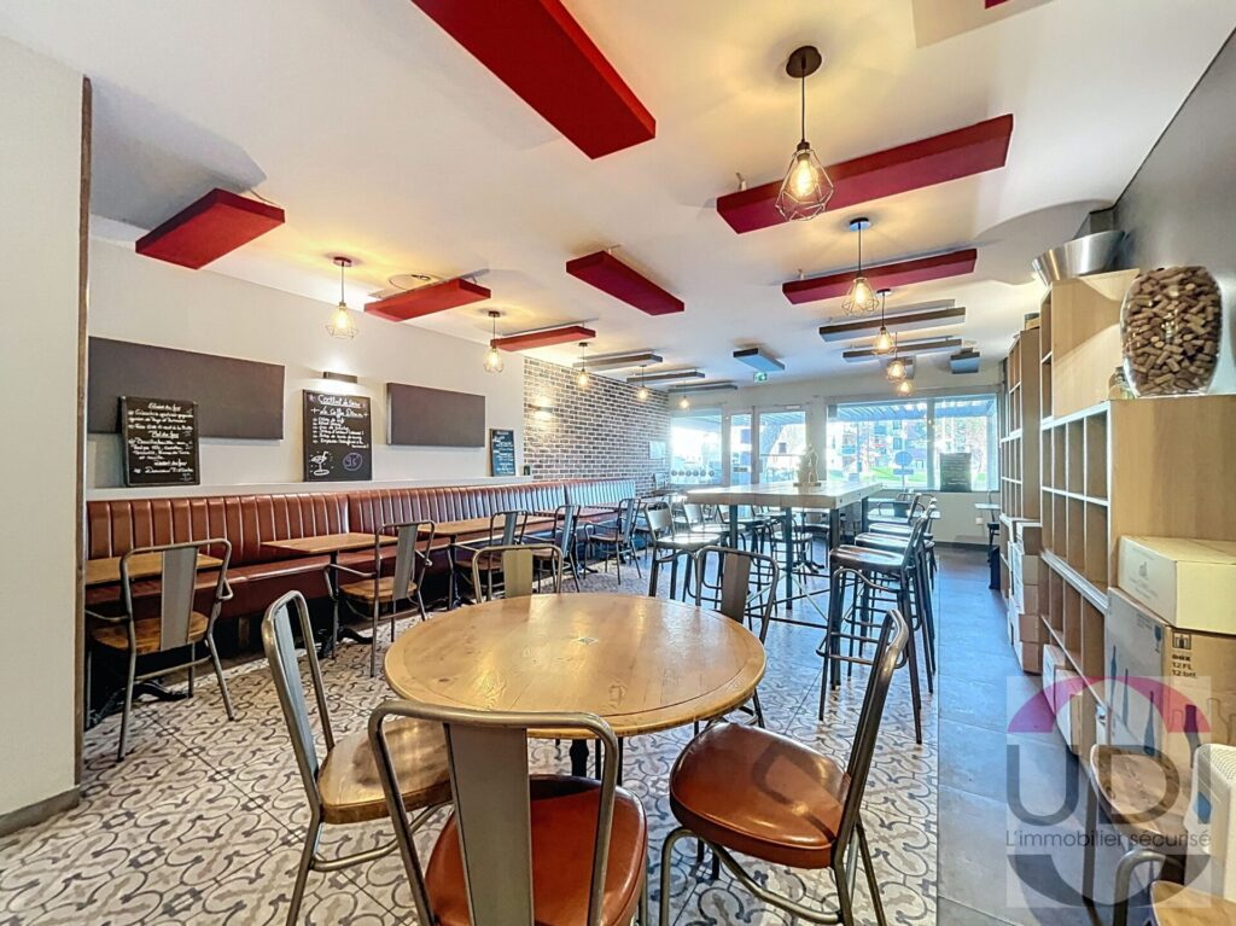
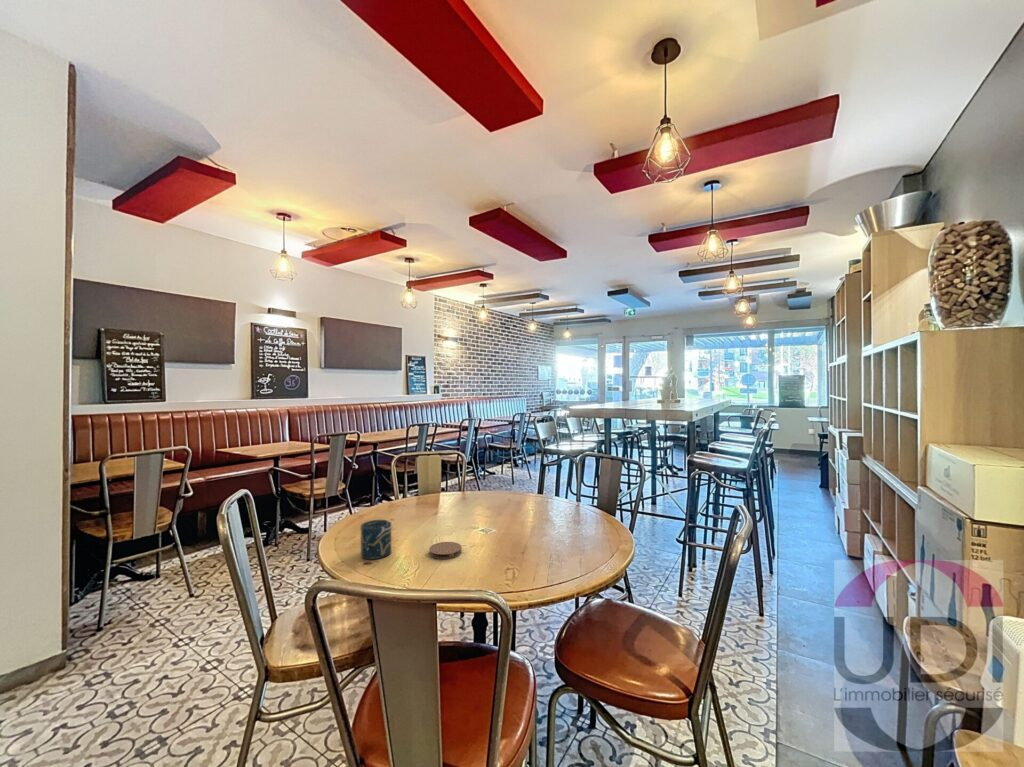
+ cup [360,519,392,560]
+ coaster [428,541,463,560]
